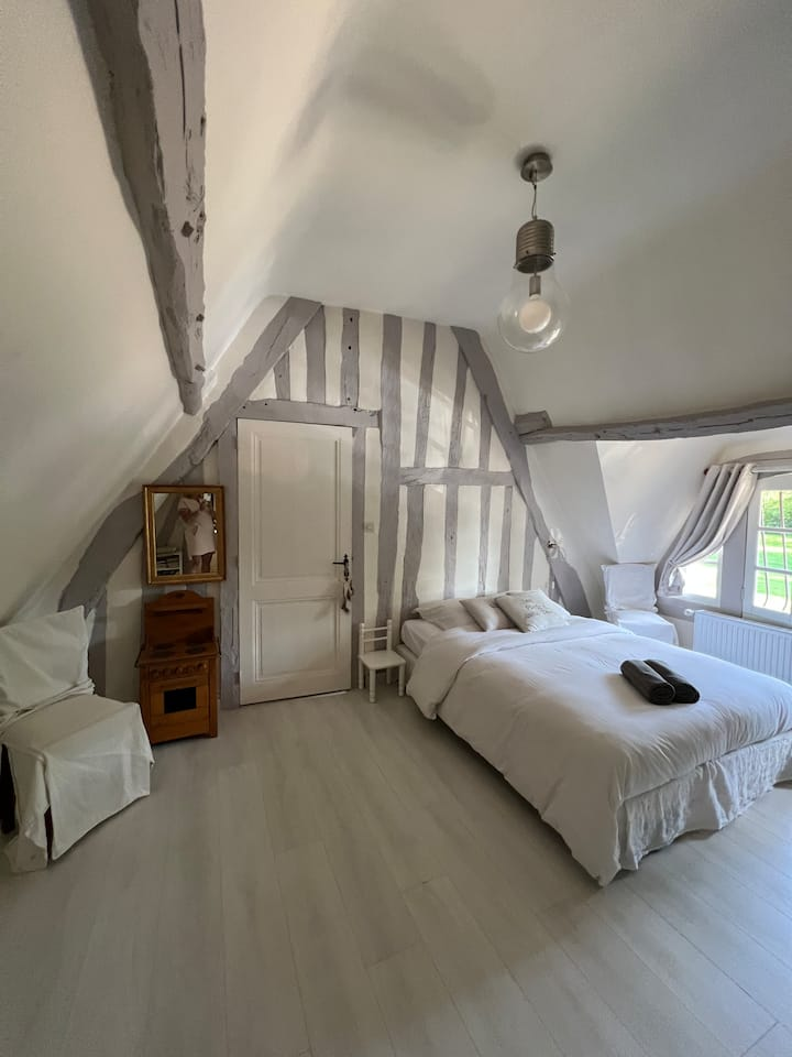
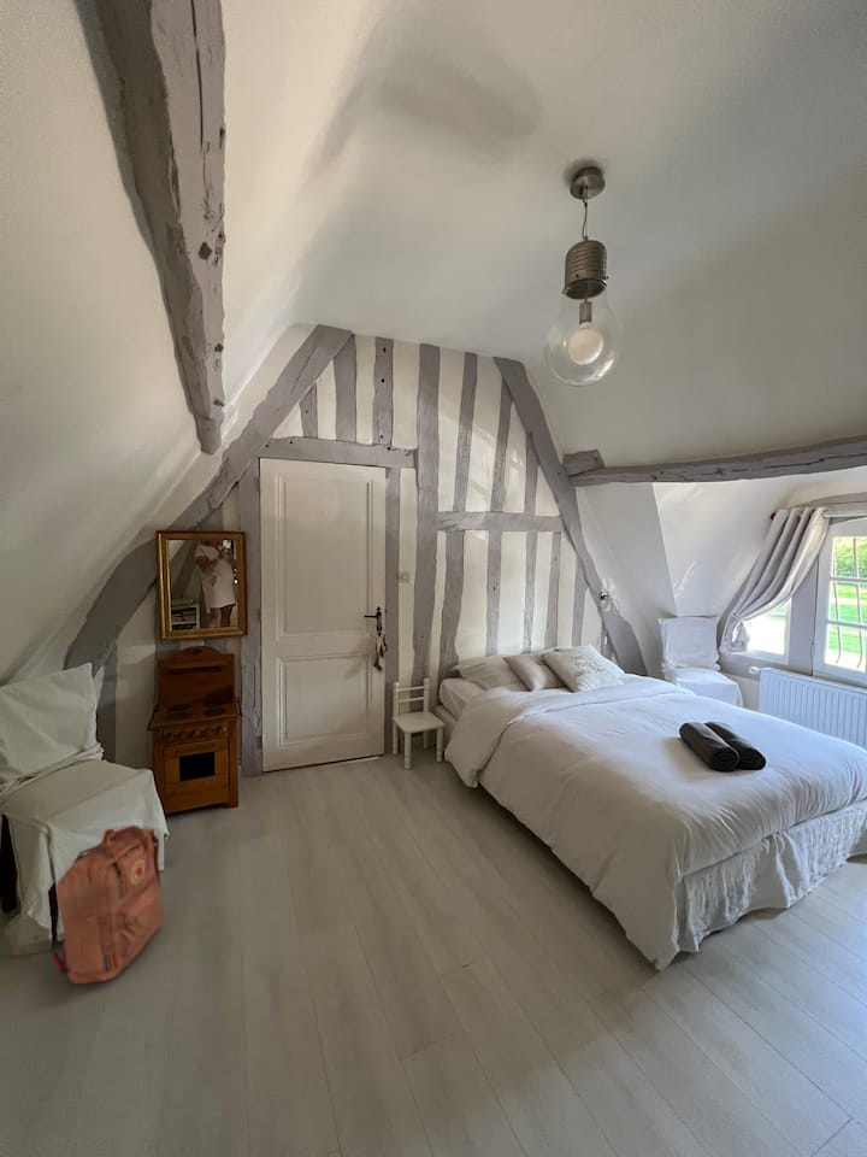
+ backpack [51,824,165,985]
